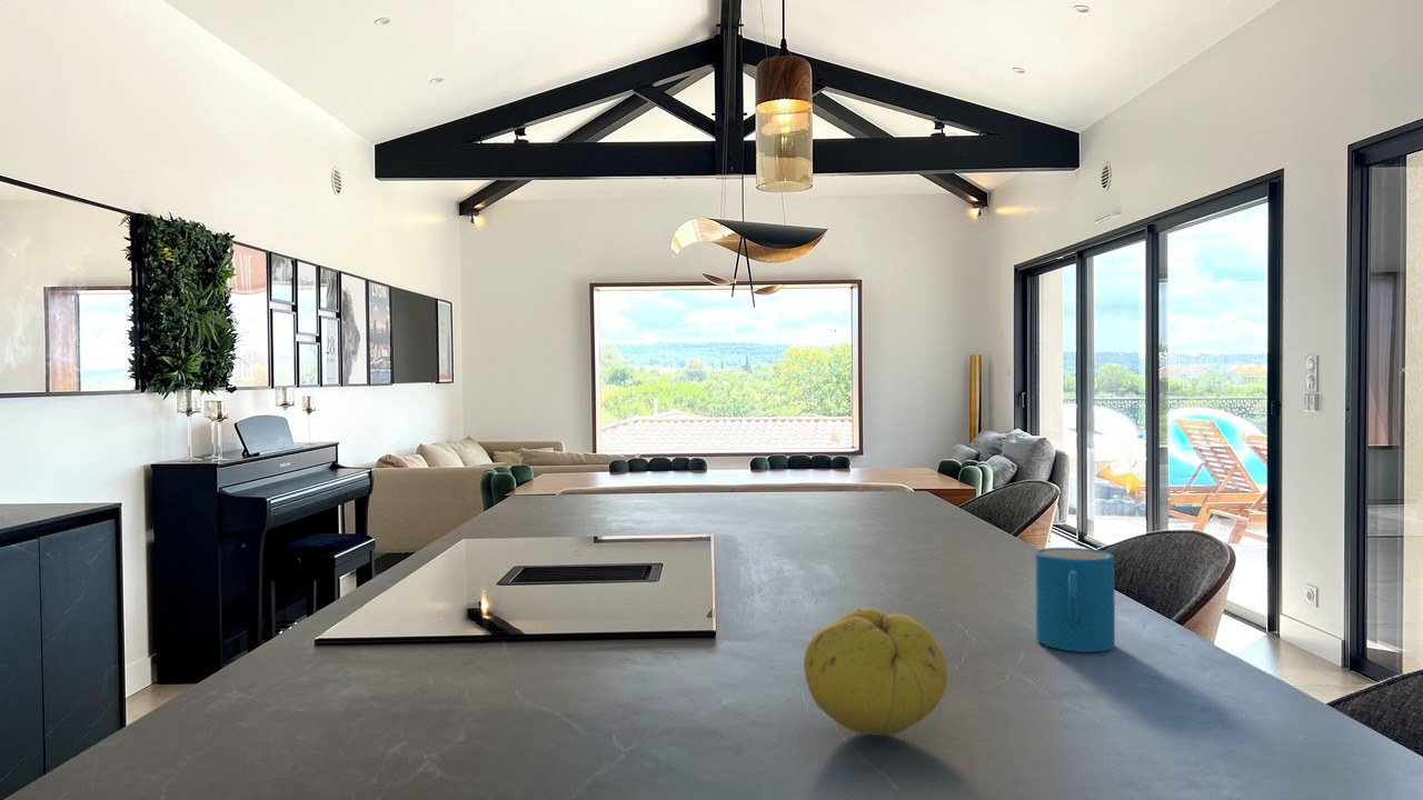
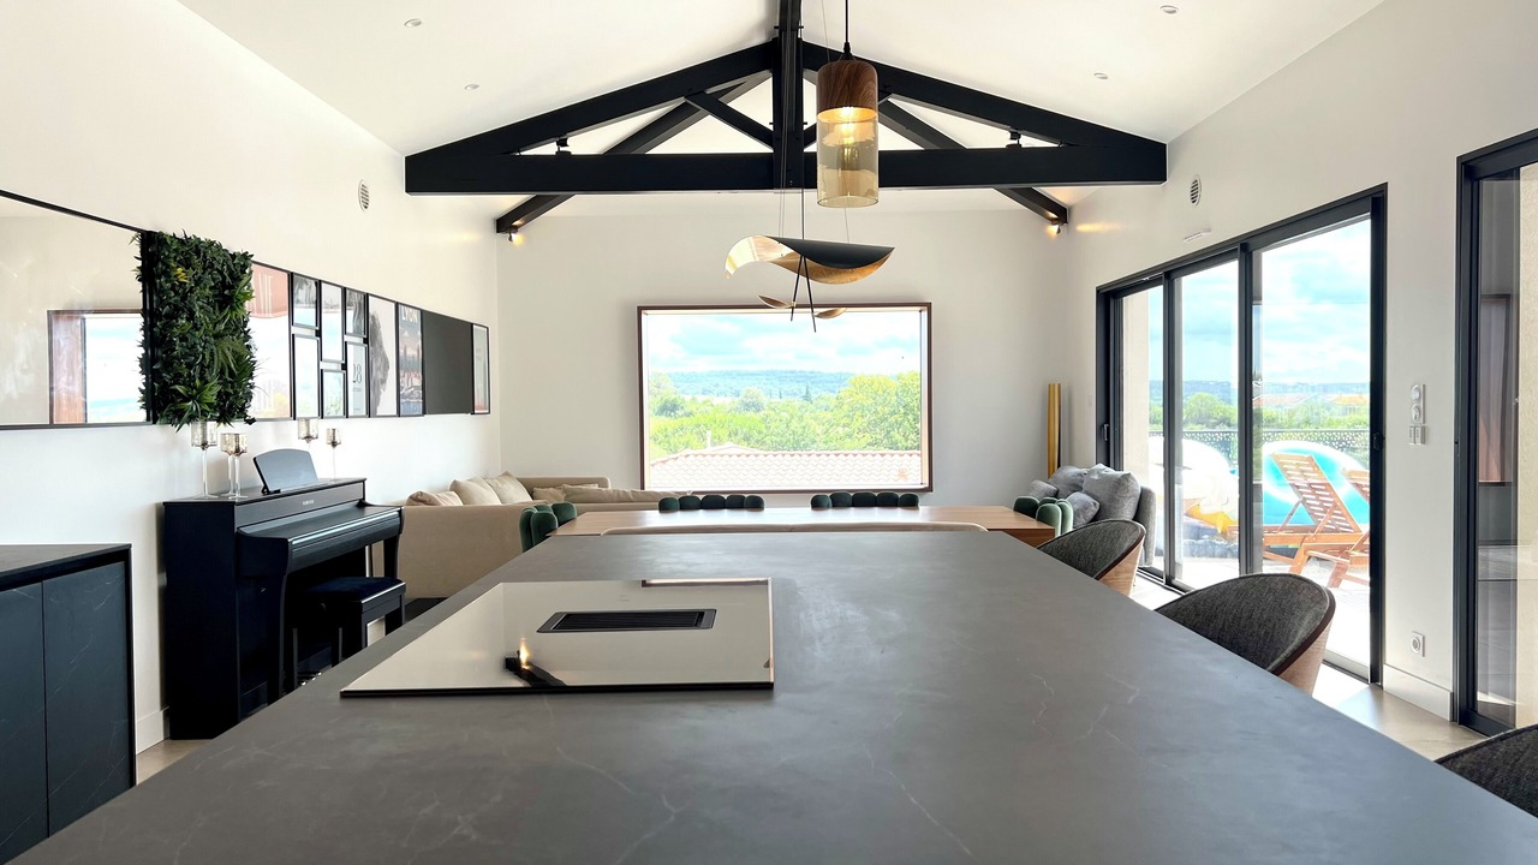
- fruit [803,607,948,737]
- mug [1034,547,1116,653]
